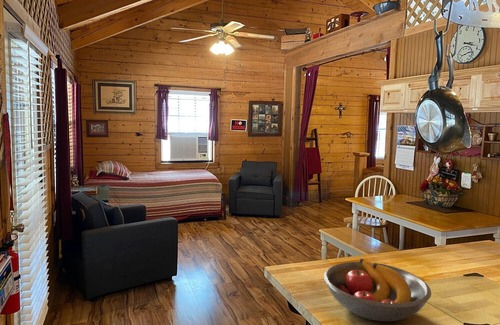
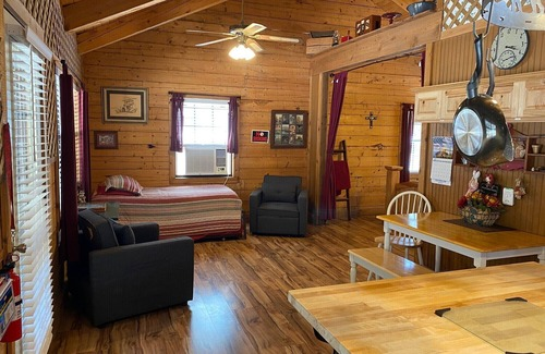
- fruit bowl [323,257,432,322]
